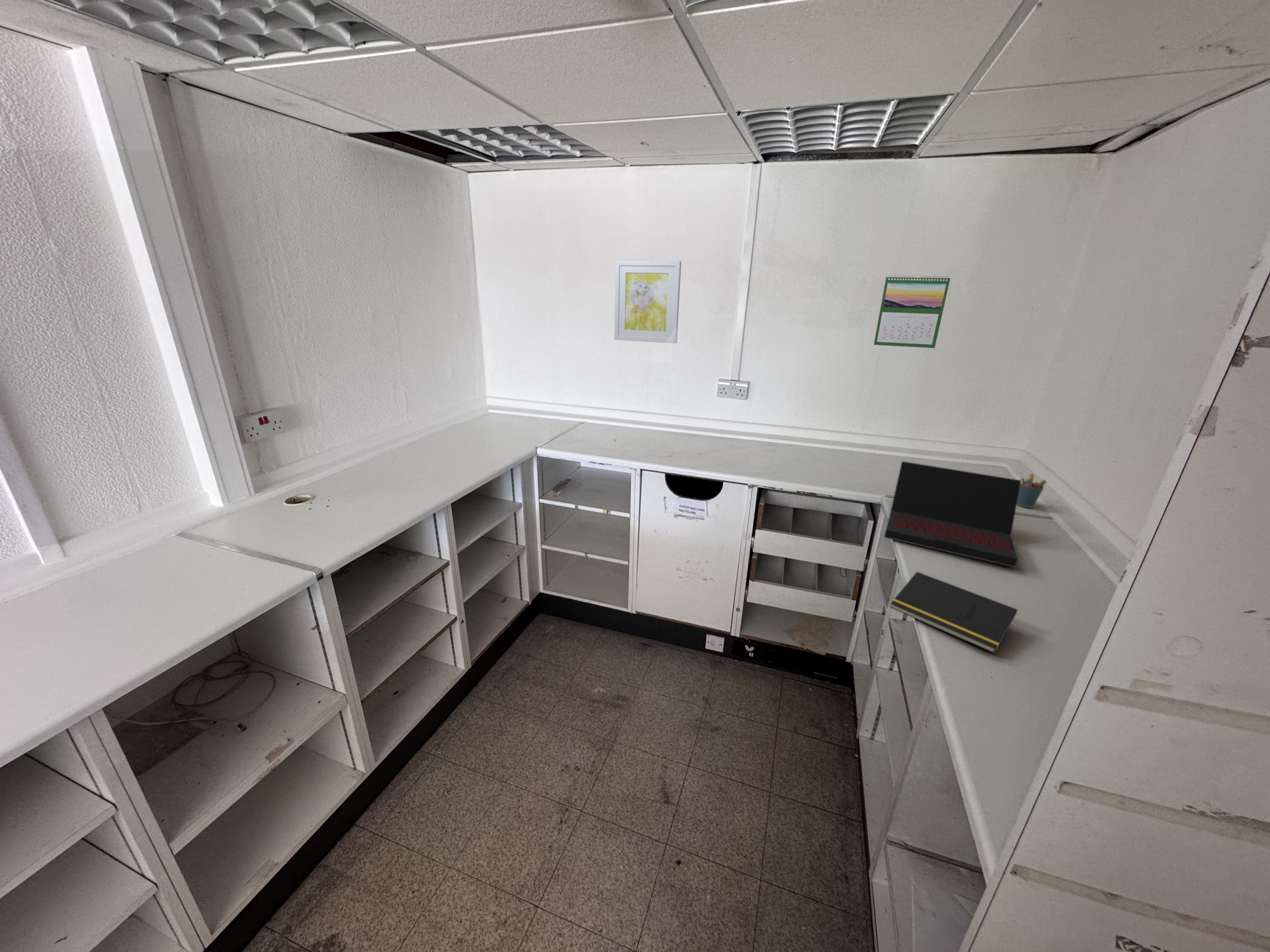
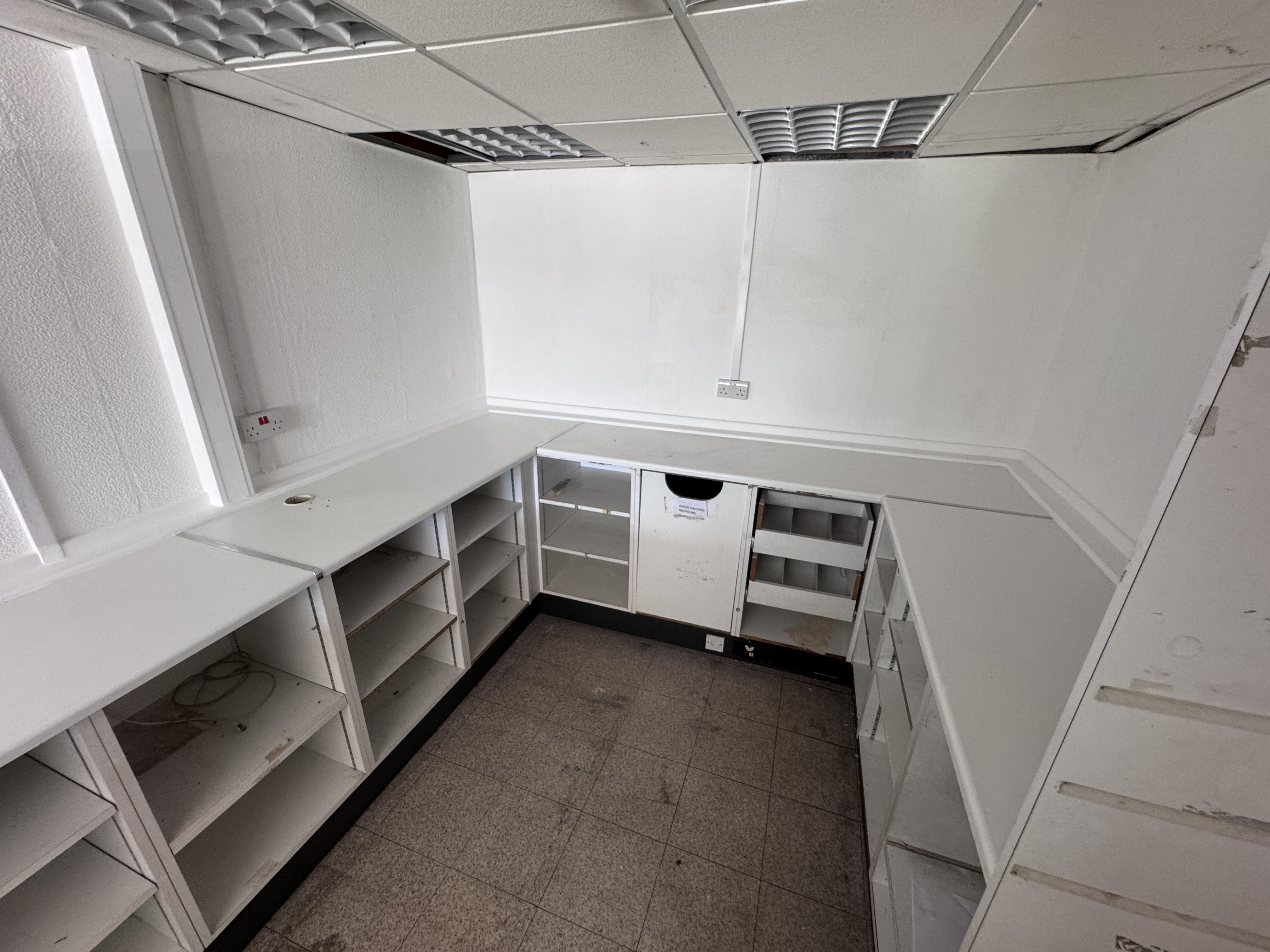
- calendar [873,274,951,349]
- pen holder [1017,471,1047,508]
- laptop [884,461,1021,568]
- notepad [890,571,1018,654]
- wall art [614,260,682,344]
